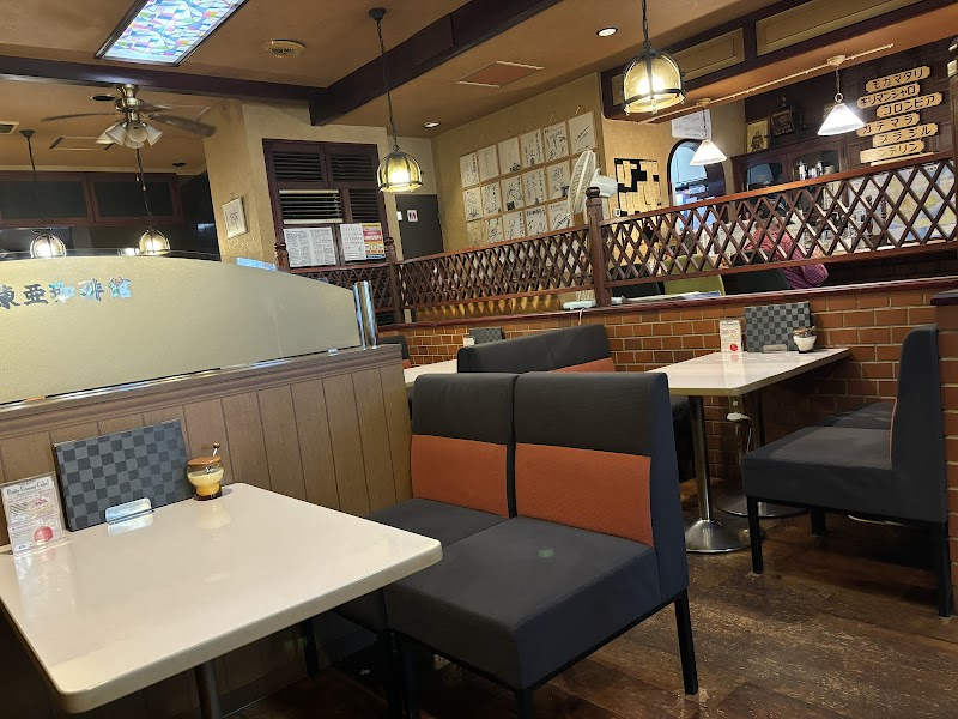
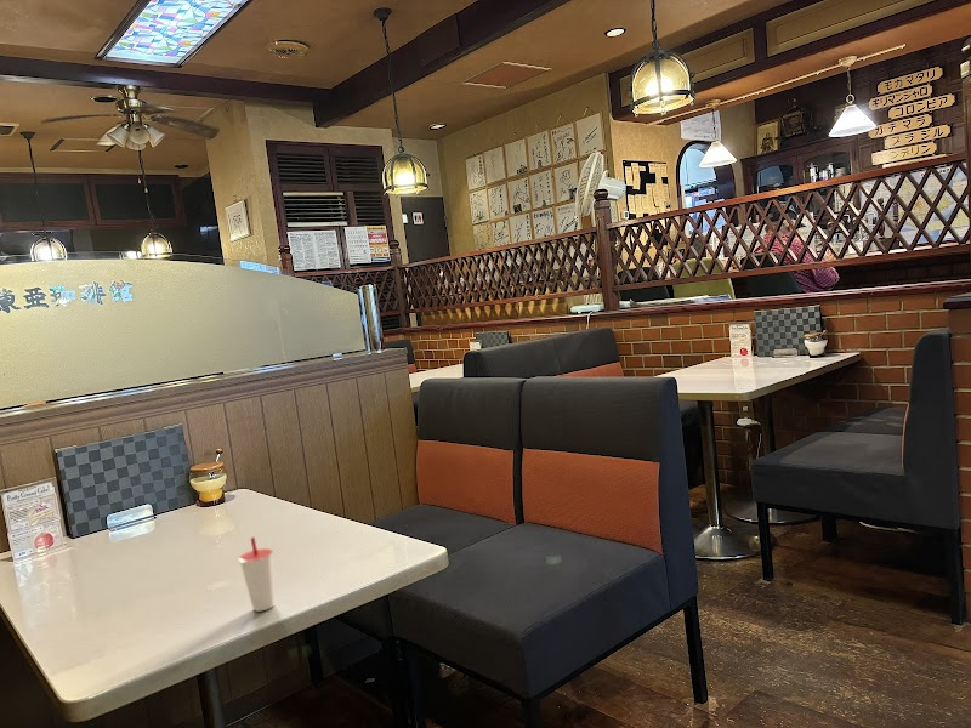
+ cup [238,535,276,613]
